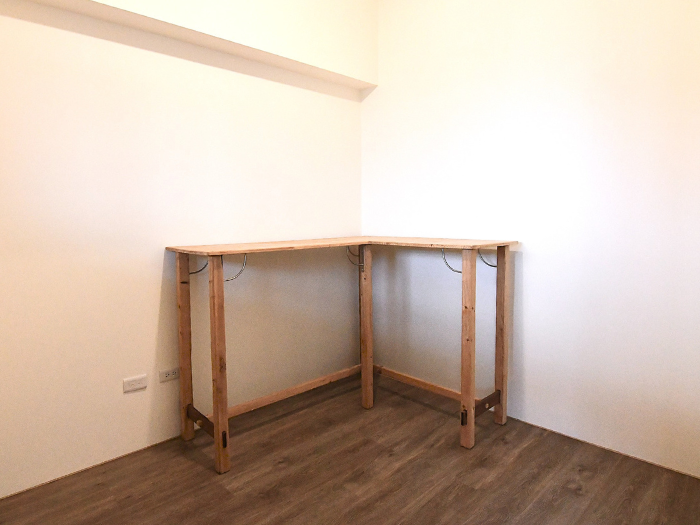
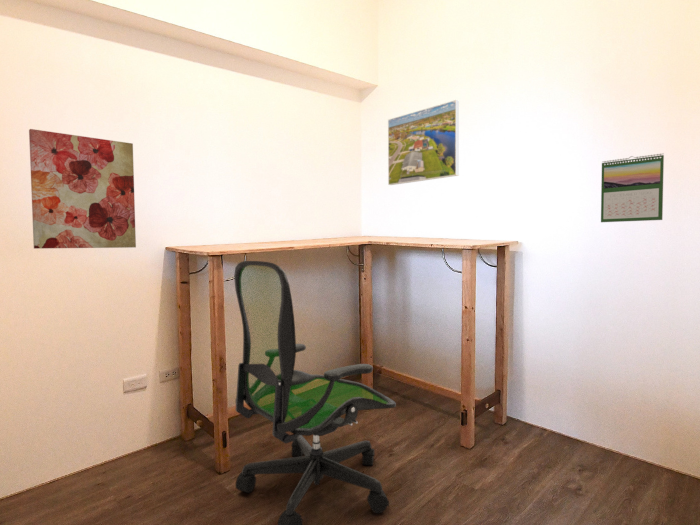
+ calendar [600,153,665,223]
+ office chair [233,260,397,525]
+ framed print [387,99,460,186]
+ wall art [28,128,137,250]
